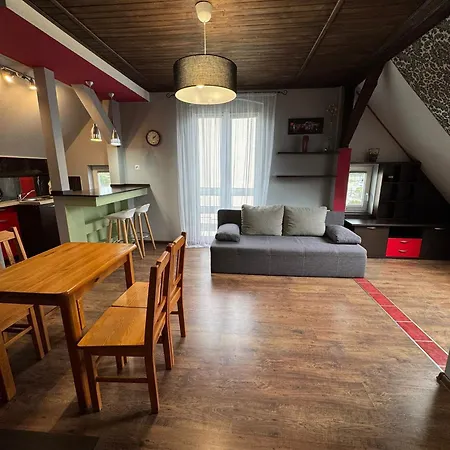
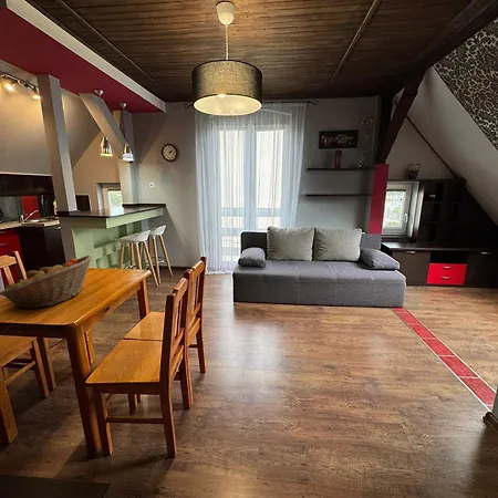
+ fruit basket [0,255,93,310]
